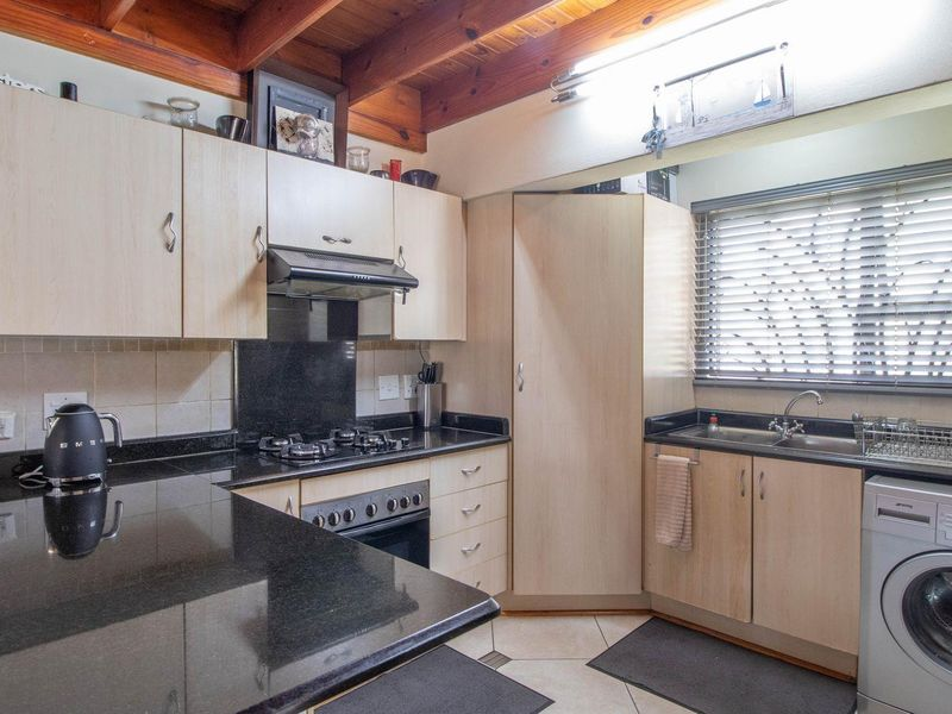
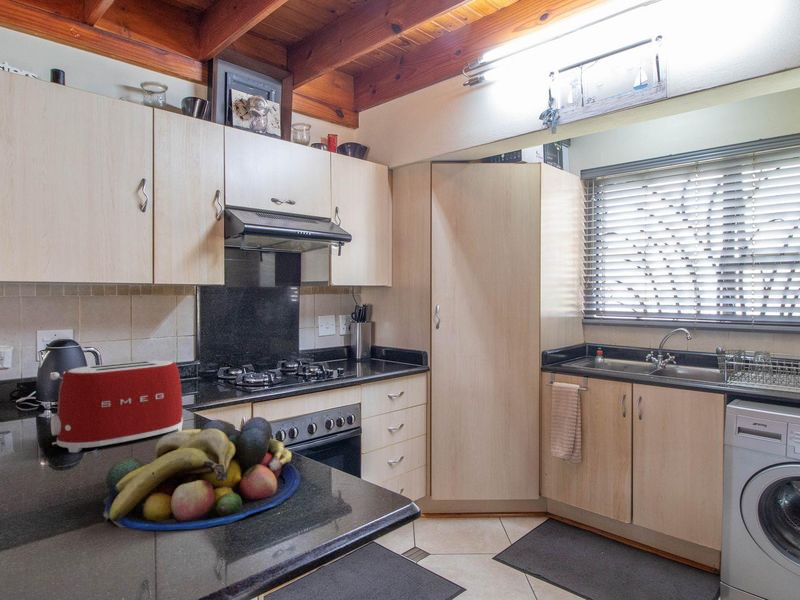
+ toaster [49,359,184,453]
+ fruit bowl [102,416,301,531]
